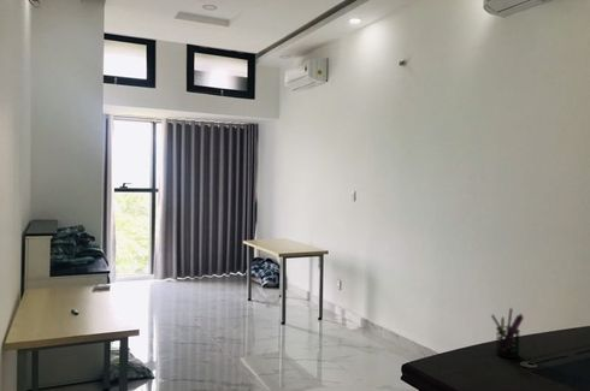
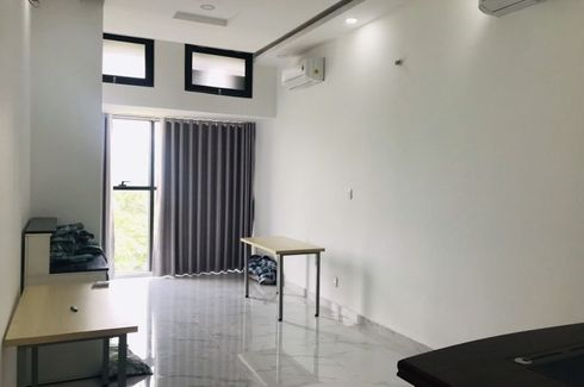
- pen holder [490,307,525,360]
